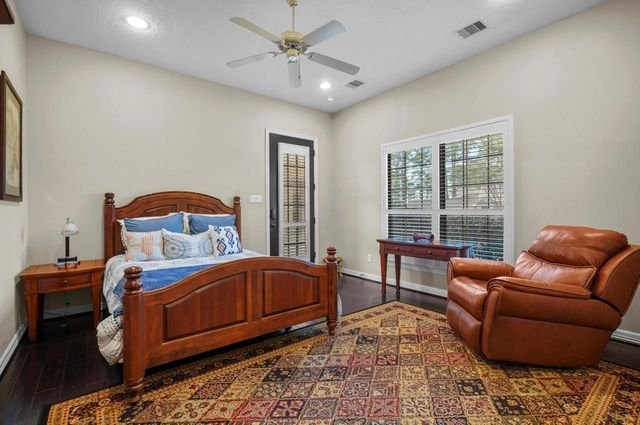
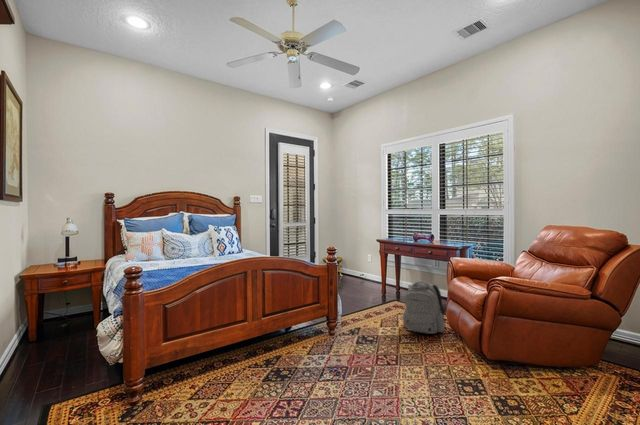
+ backpack [402,280,446,335]
